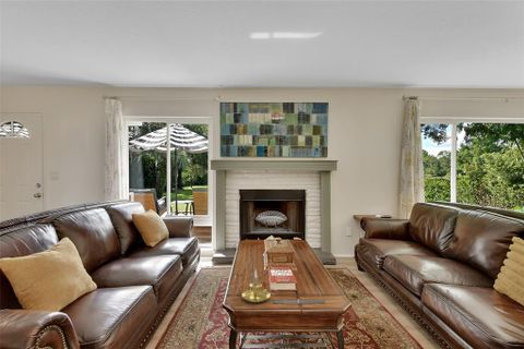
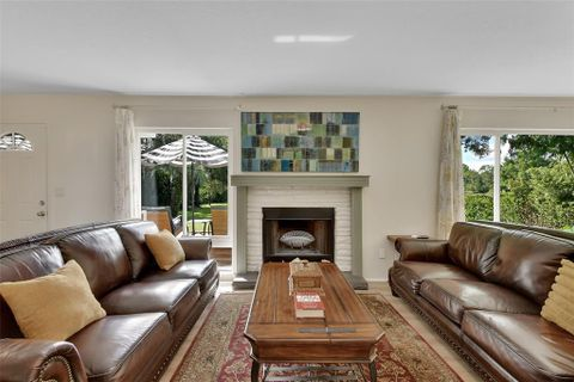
- candle holder [240,268,274,303]
